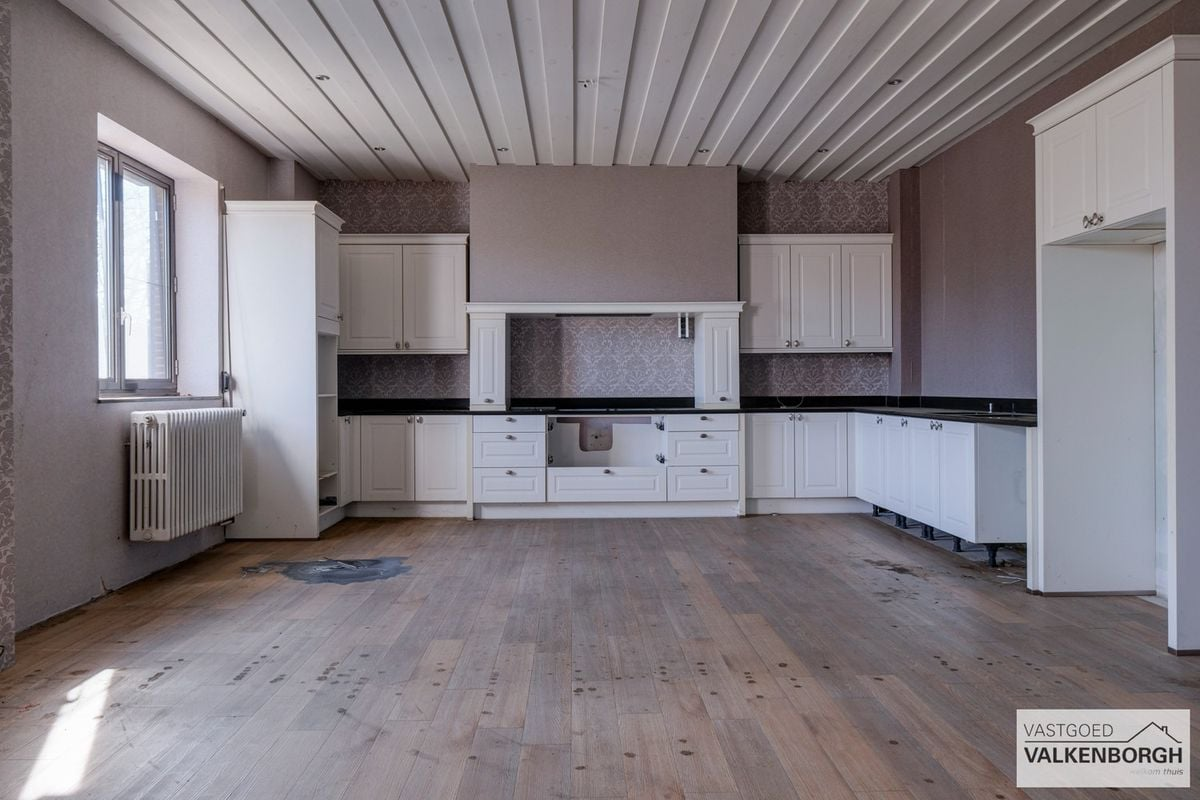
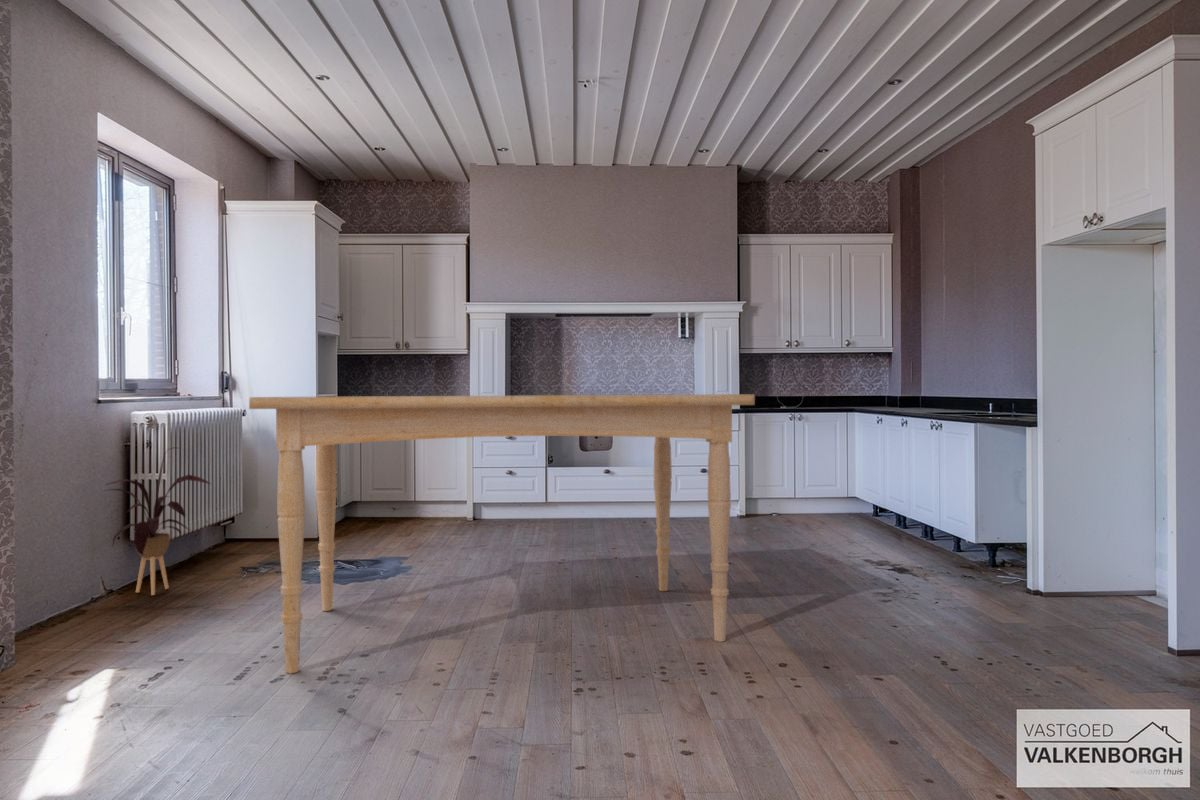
+ dining table [248,393,756,674]
+ house plant [102,446,213,596]
